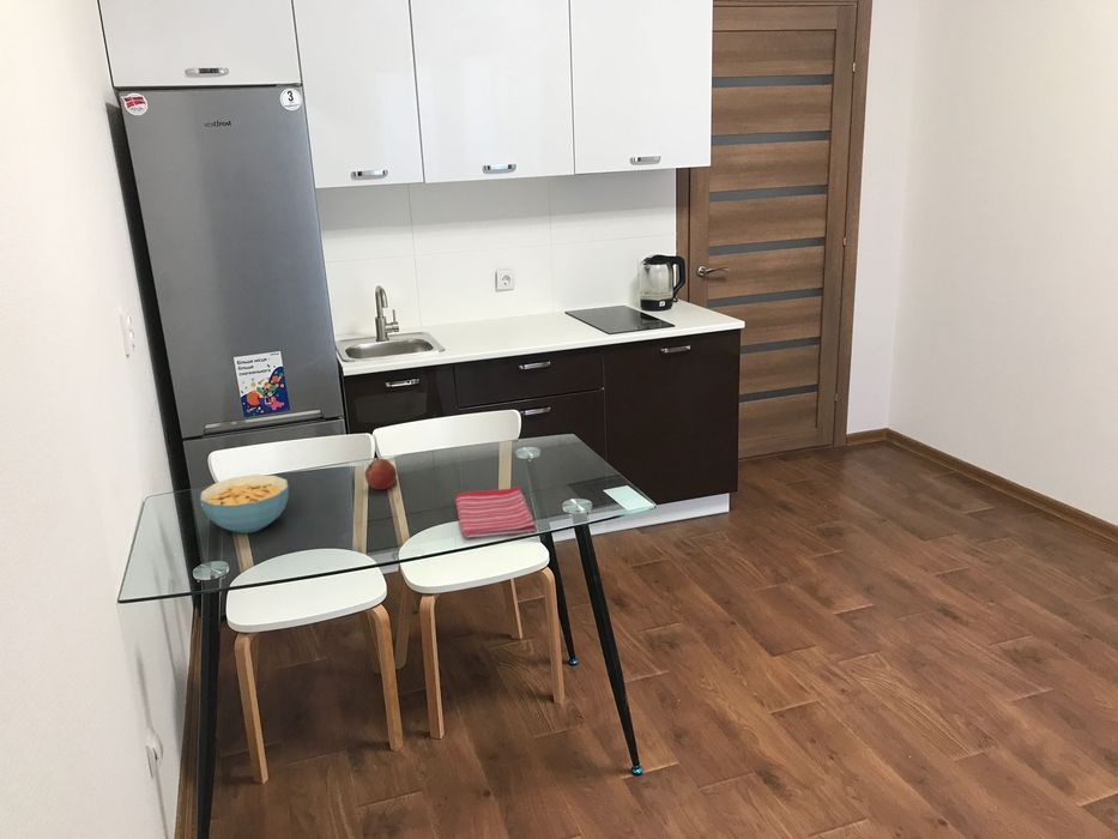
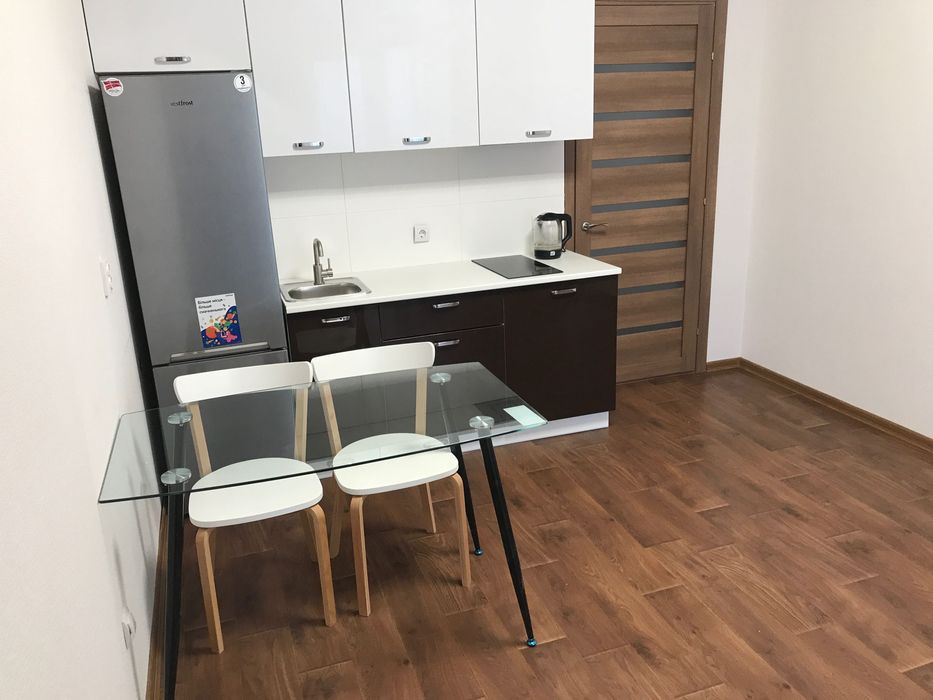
- cereal bowl [199,473,290,535]
- dish towel [454,485,537,539]
- fruit [363,458,399,491]
